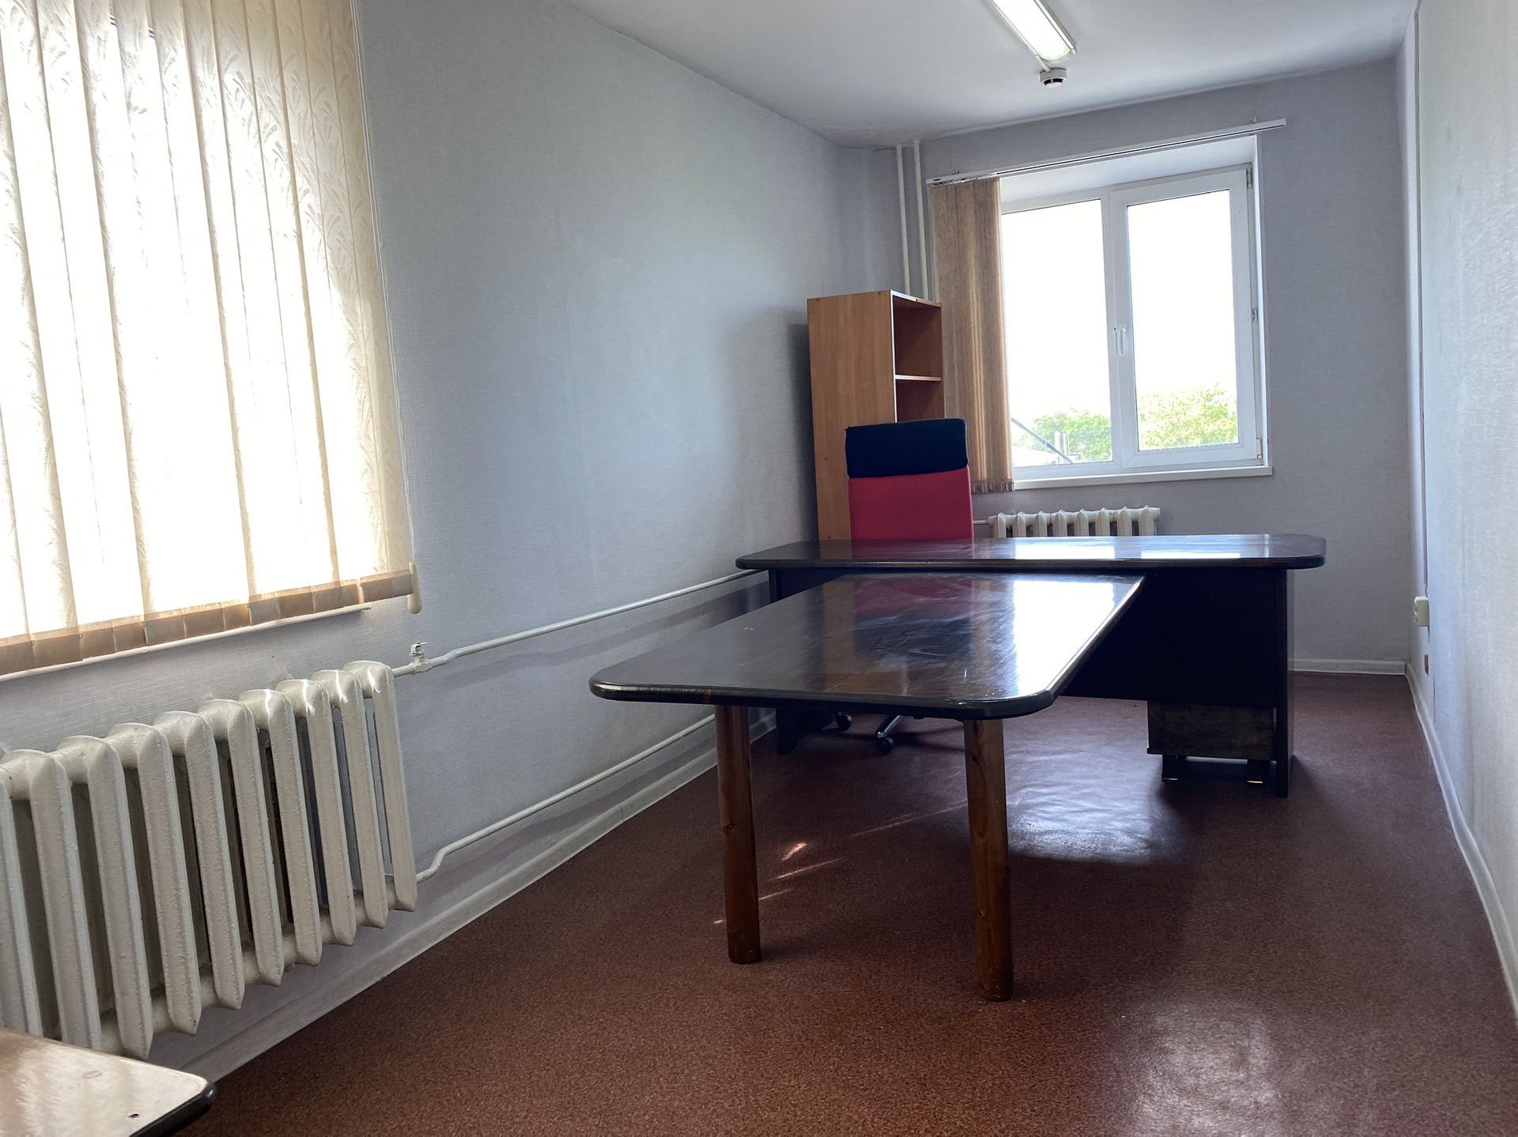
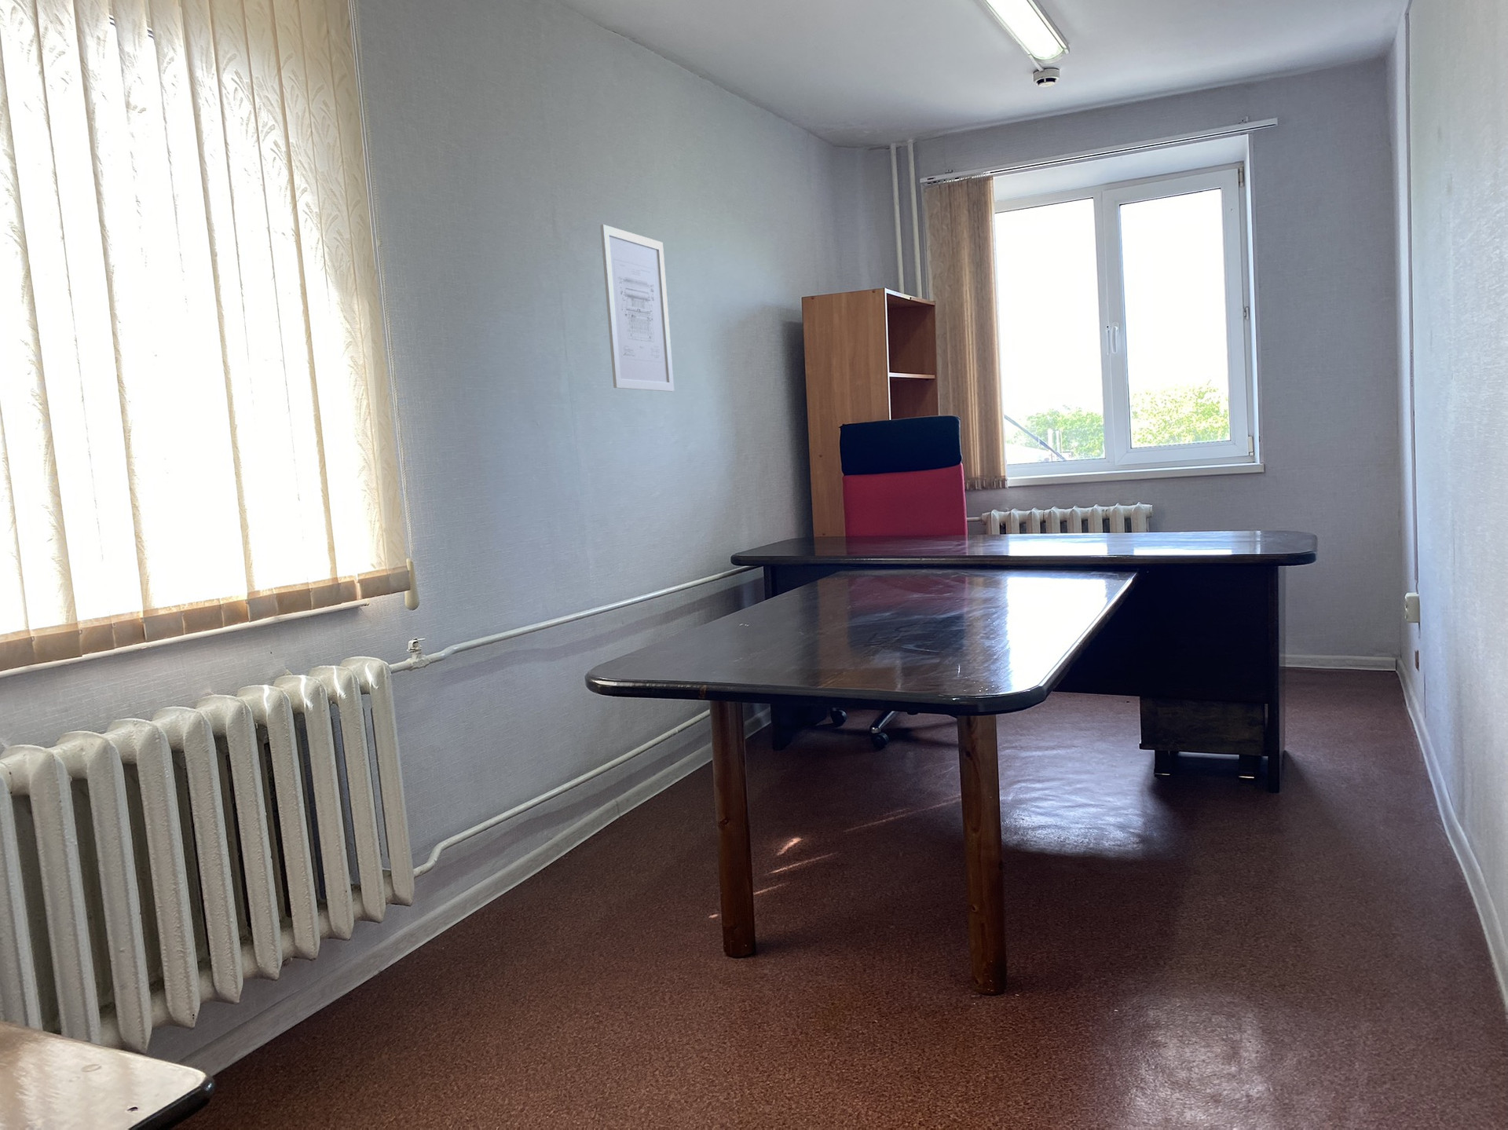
+ wall art [600,224,674,393]
